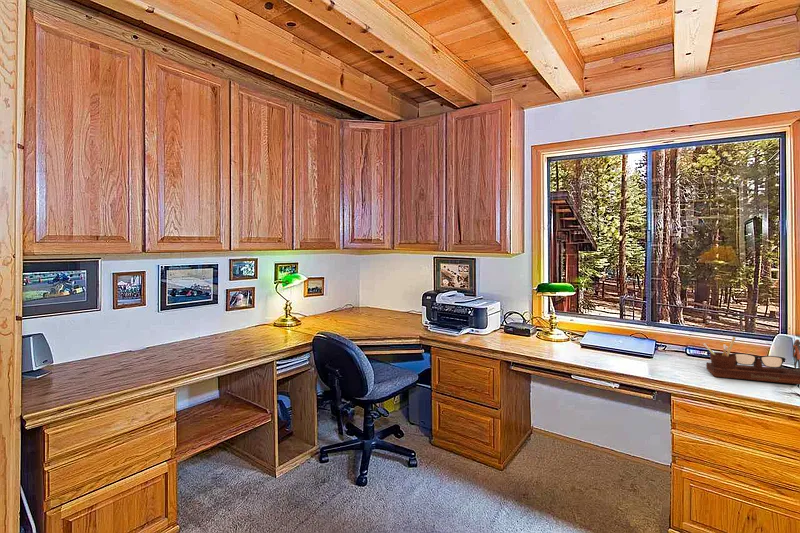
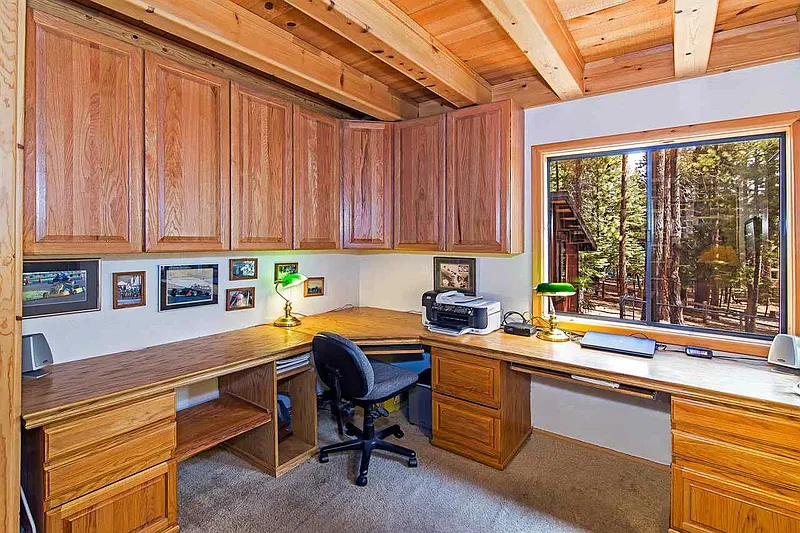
- desk organizer [702,336,800,385]
